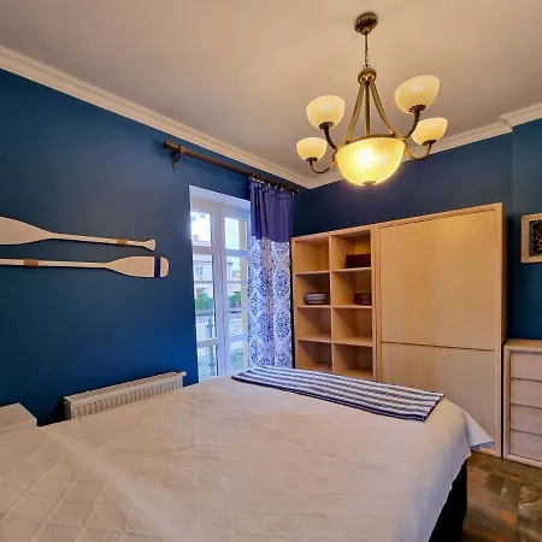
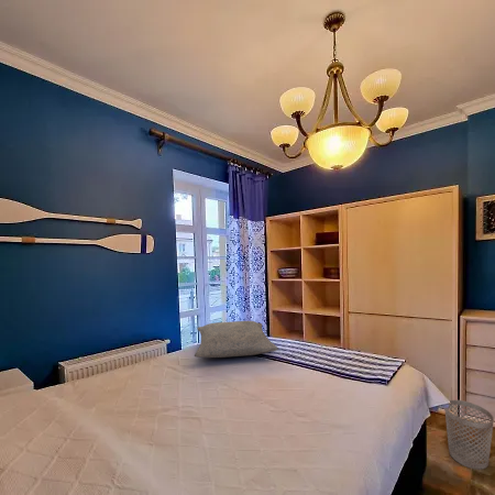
+ wastebasket [443,399,495,470]
+ pillow [194,320,279,359]
